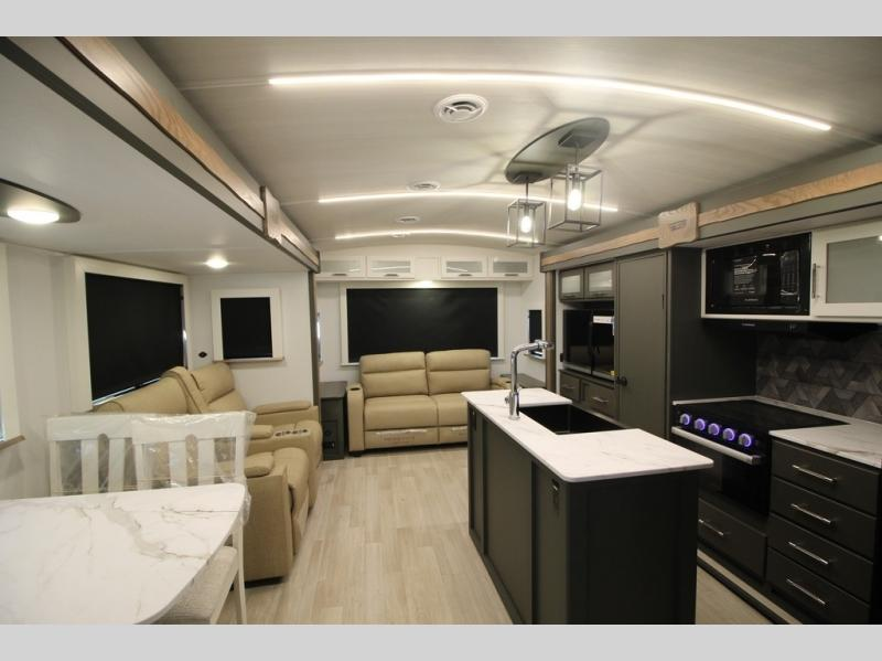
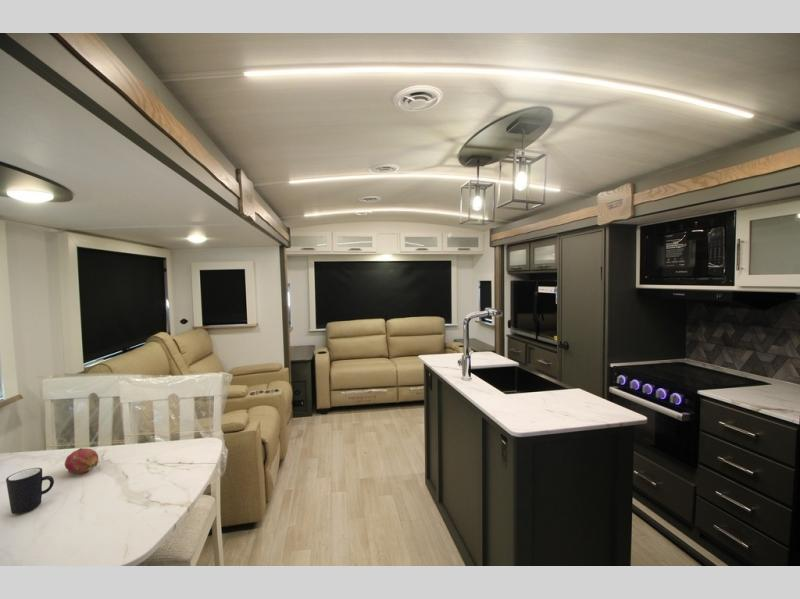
+ fruit [64,447,100,474]
+ mug [5,467,55,515]
